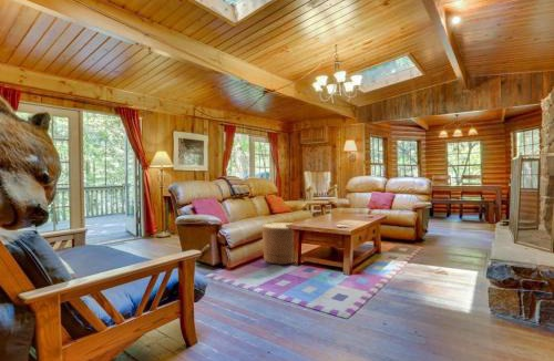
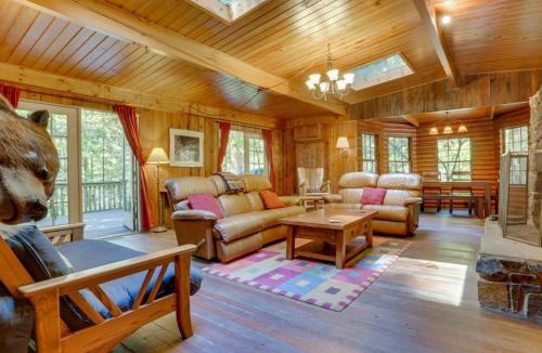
- woven basket [260,221,295,266]
